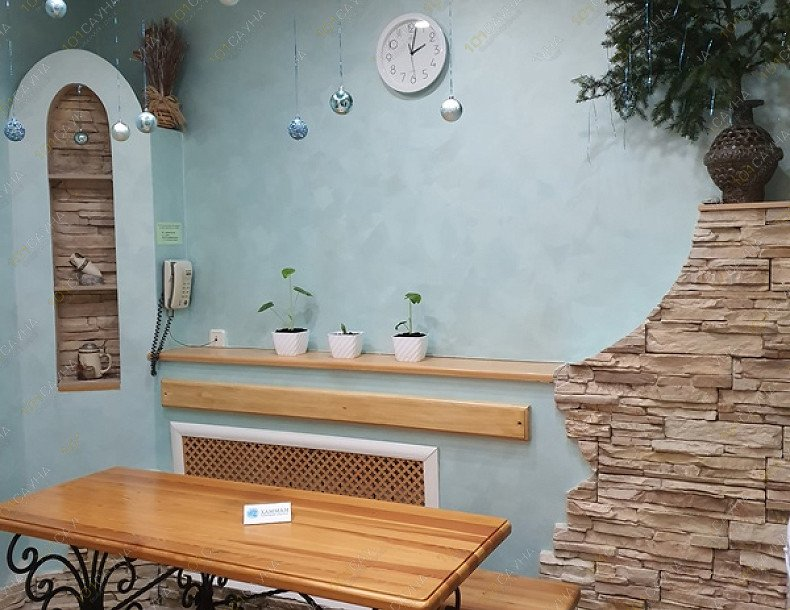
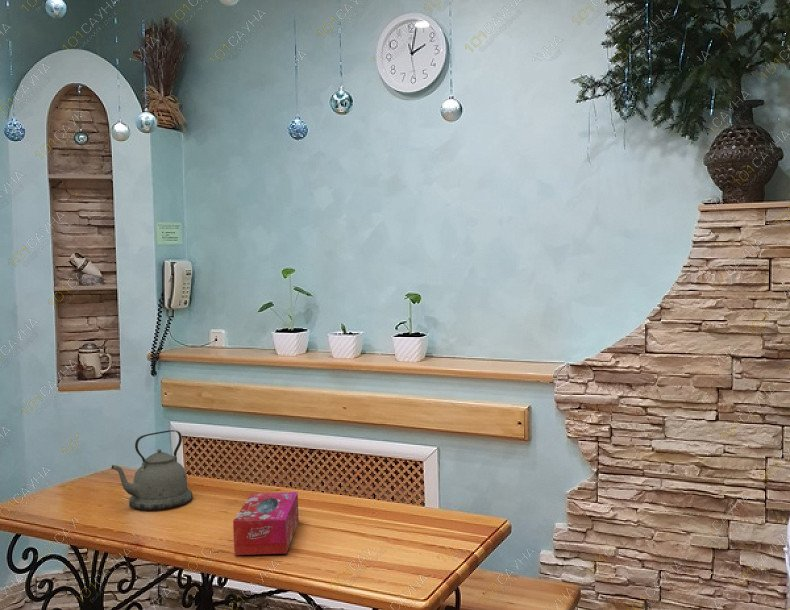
+ tissue box [232,491,300,556]
+ kettle [110,429,194,511]
